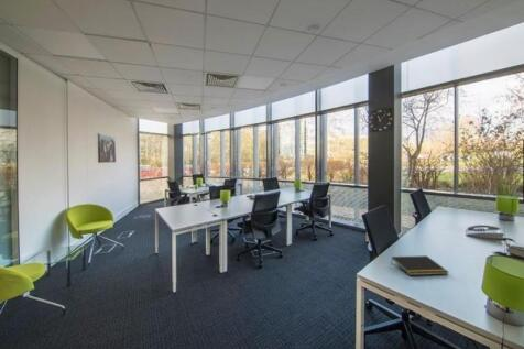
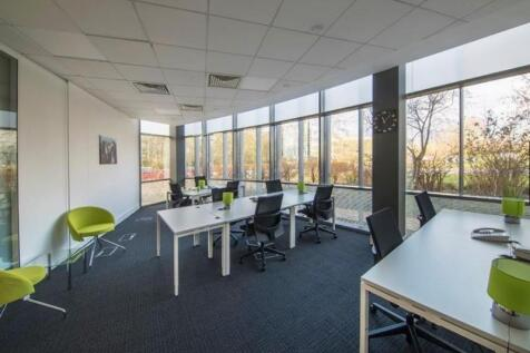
- notepad [390,254,449,276]
